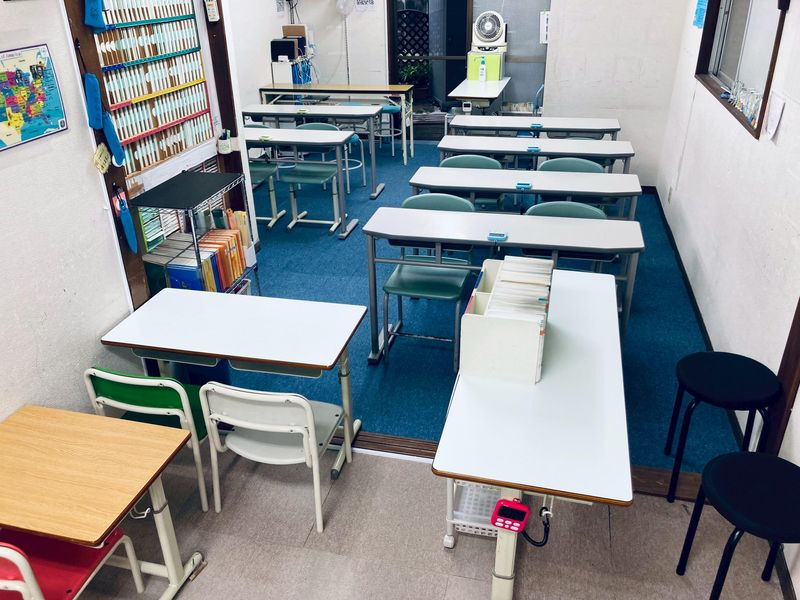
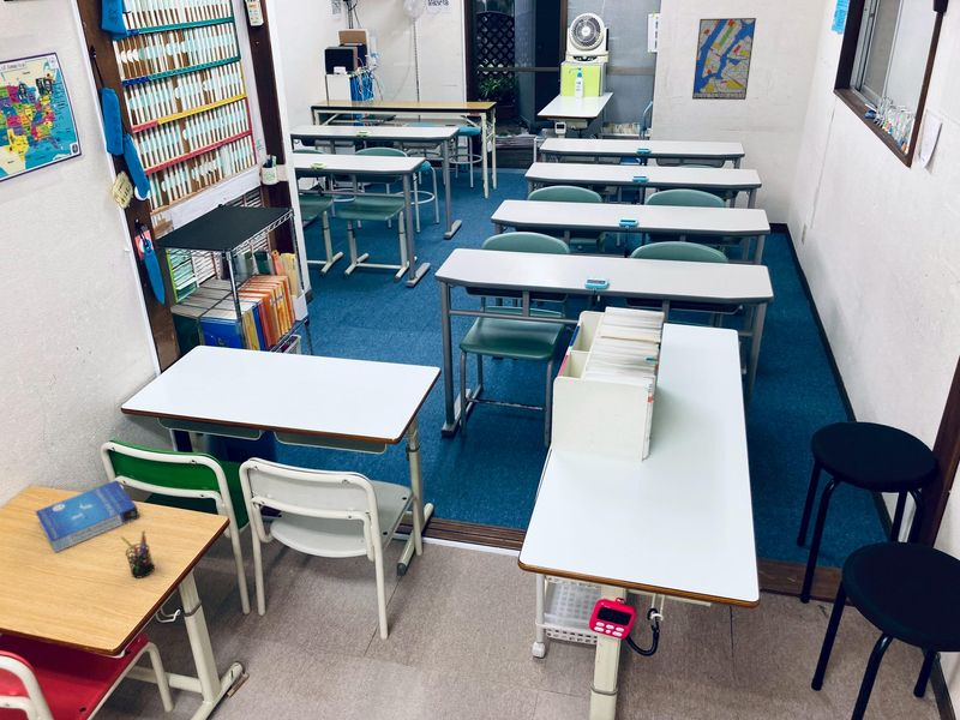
+ wall art [691,17,757,101]
+ pen holder [119,529,156,580]
+ book [34,479,140,553]
